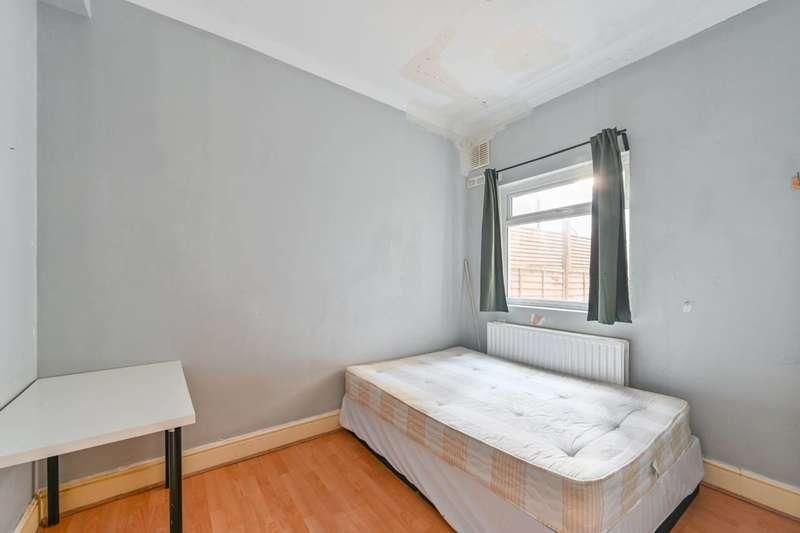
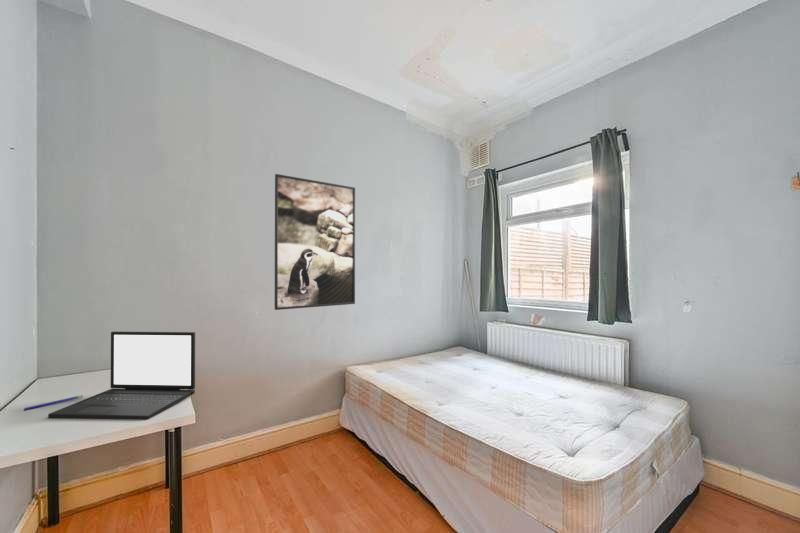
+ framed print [274,173,356,311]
+ pen [23,394,83,412]
+ laptop [47,331,196,421]
